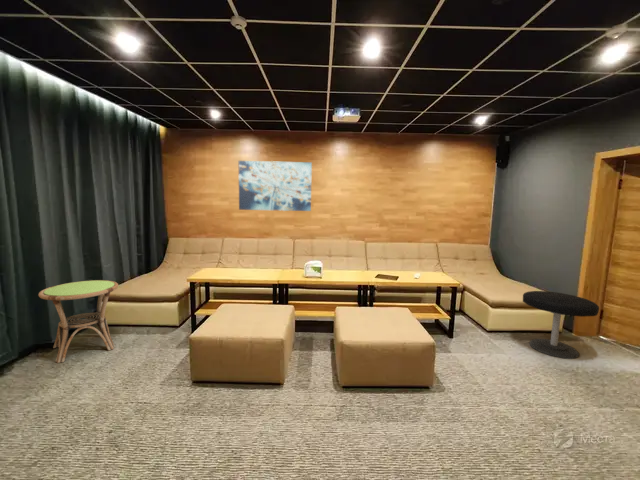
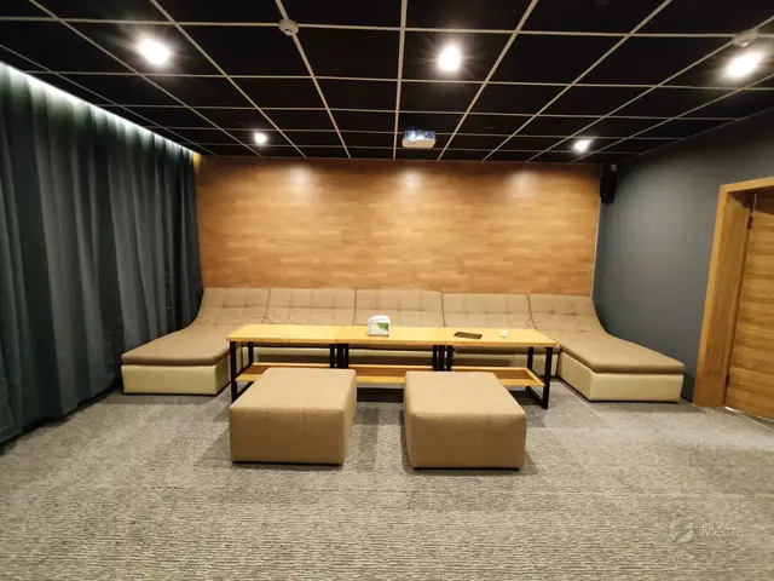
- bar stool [522,290,600,360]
- side table [37,279,119,364]
- wall art [238,160,313,212]
